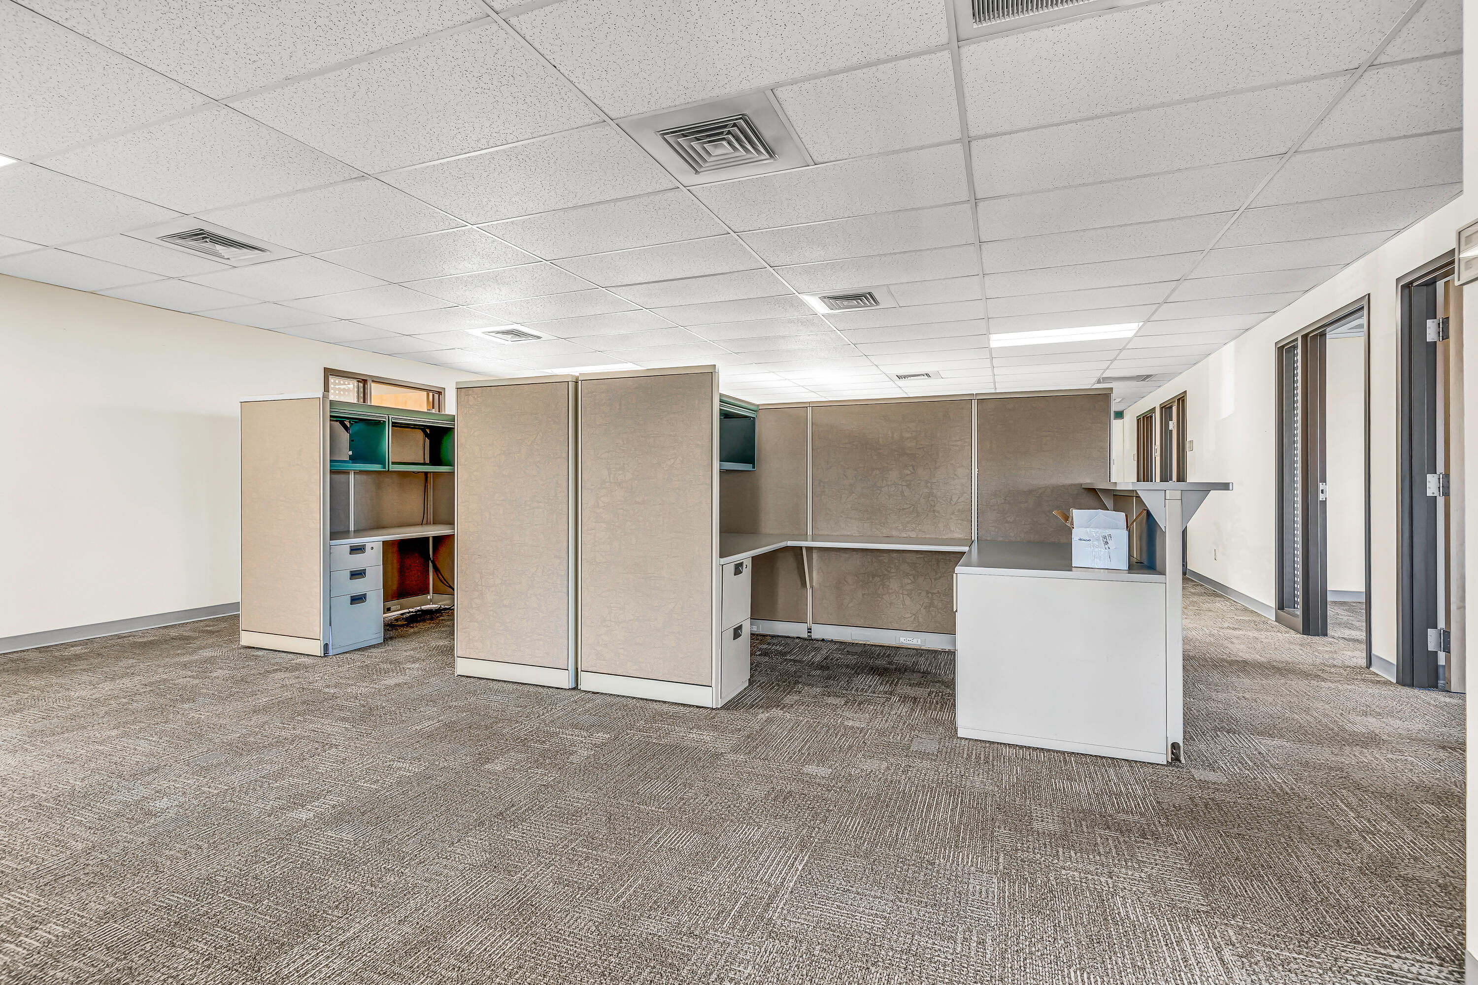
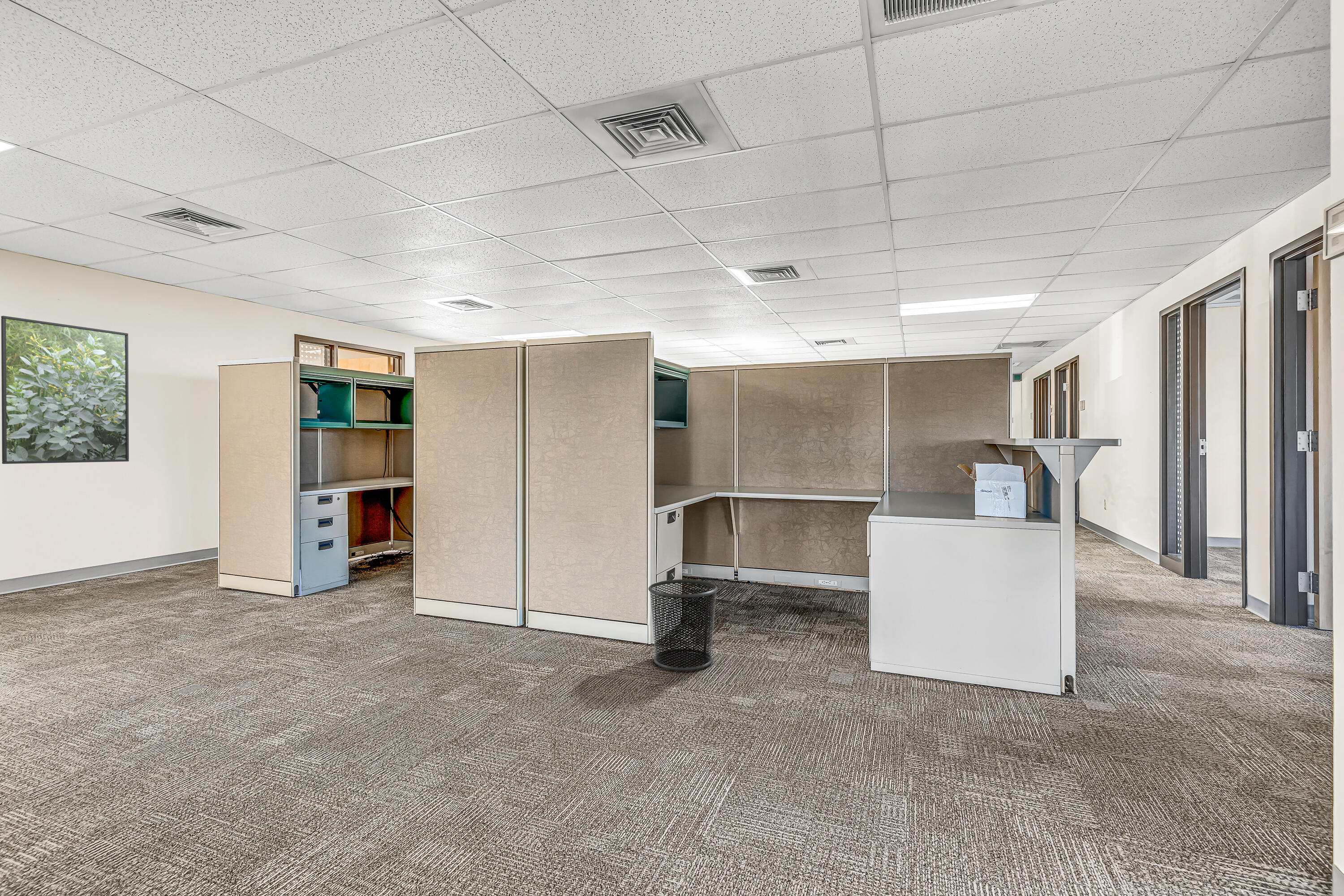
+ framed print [1,315,129,464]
+ waste bin [648,579,718,672]
